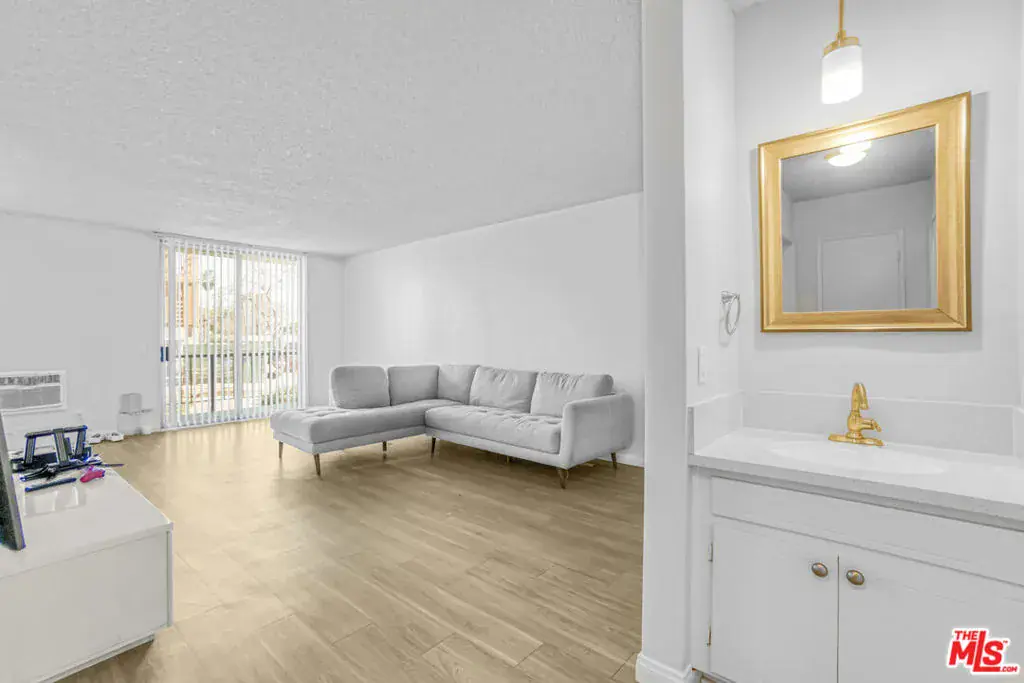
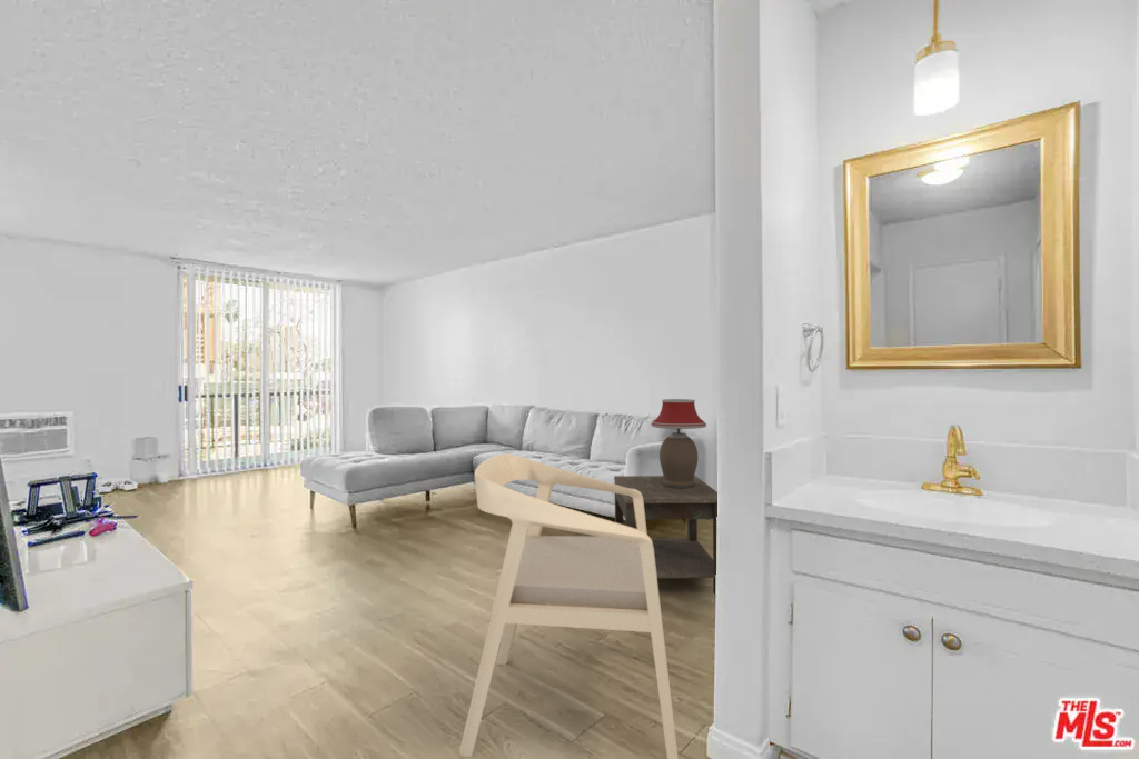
+ table lamp [650,398,707,488]
+ armchair [458,452,680,759]
+ side table [613,475,719,596]
